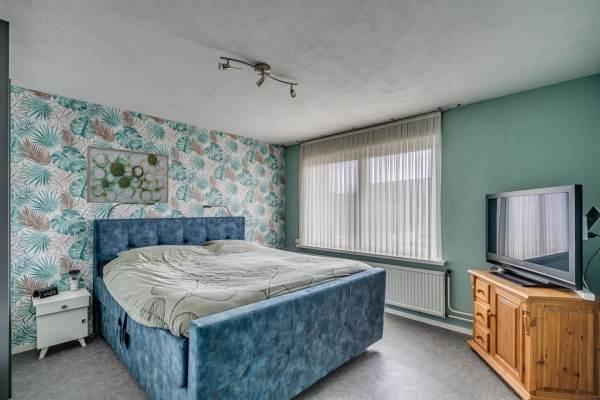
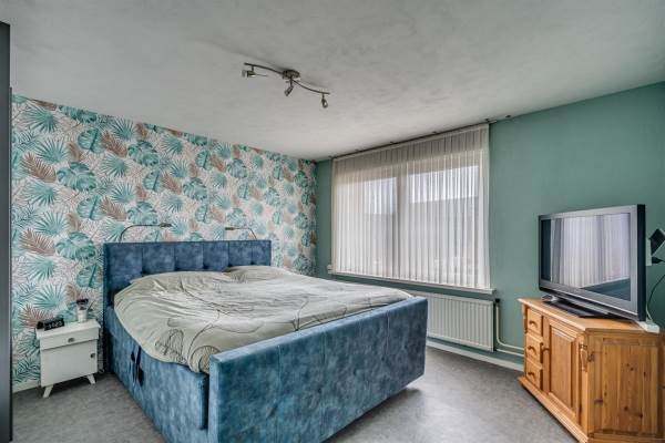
- wall art [86,145,170,204]
